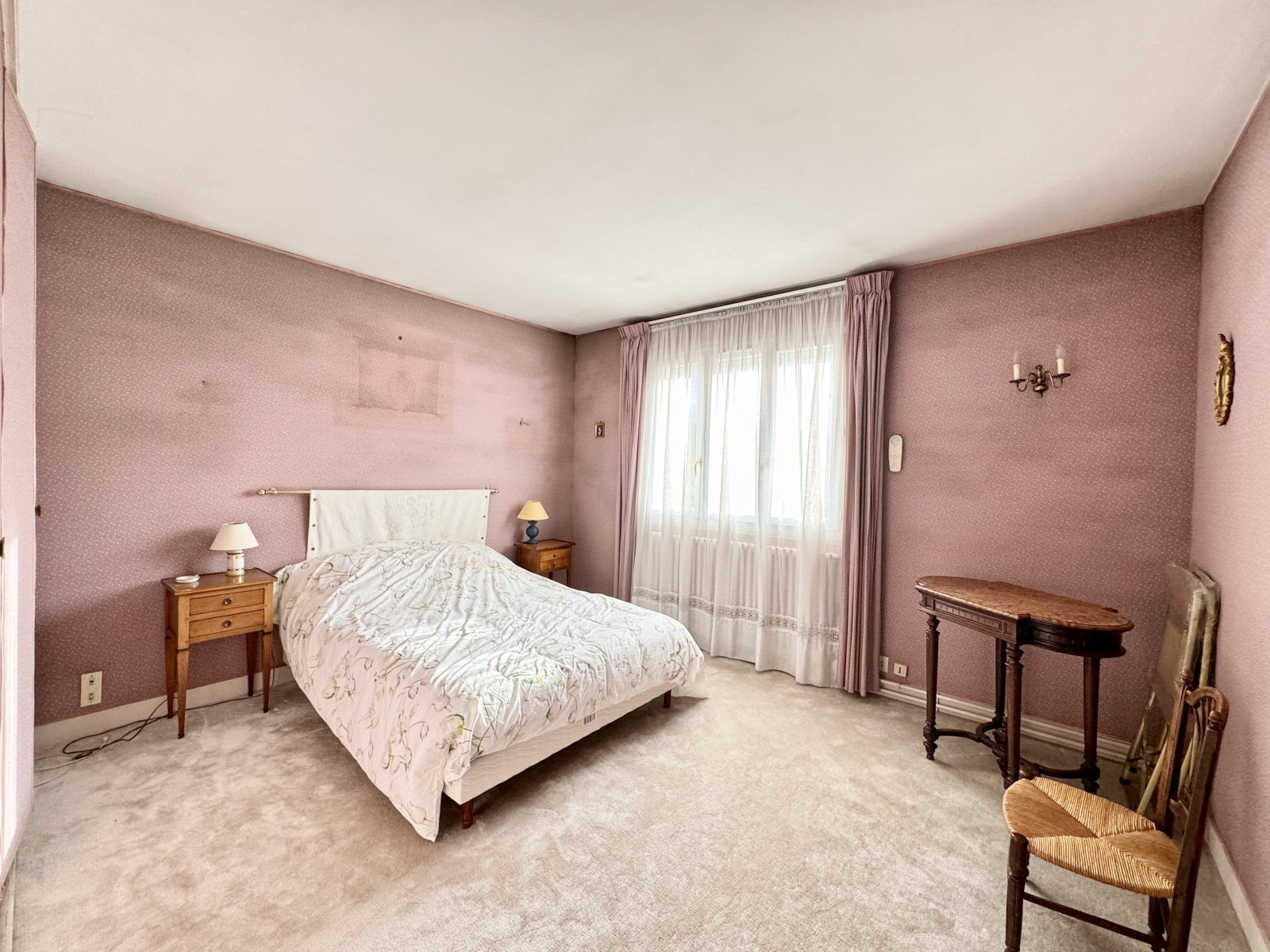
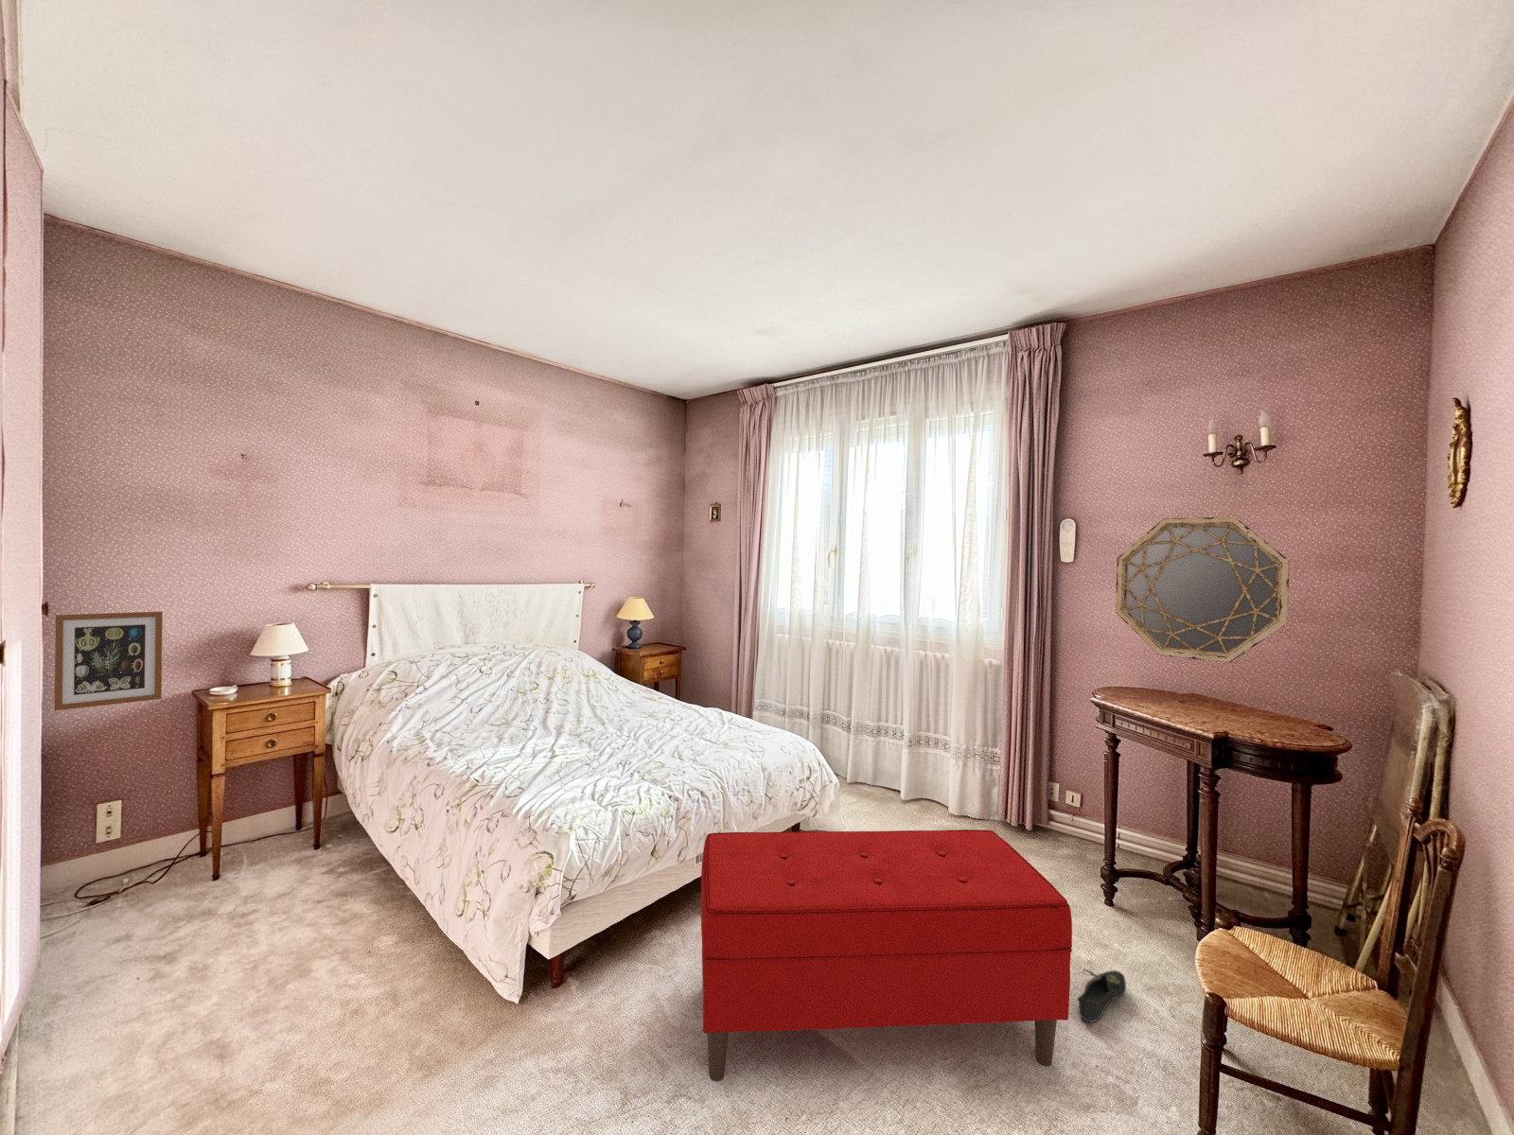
+ wall art [54,610,163,712]
+ bench [700,829,1073,1083]
+ shoe [1075,968,1127,1023]
+ home mirror [1115,516,1291,664]
